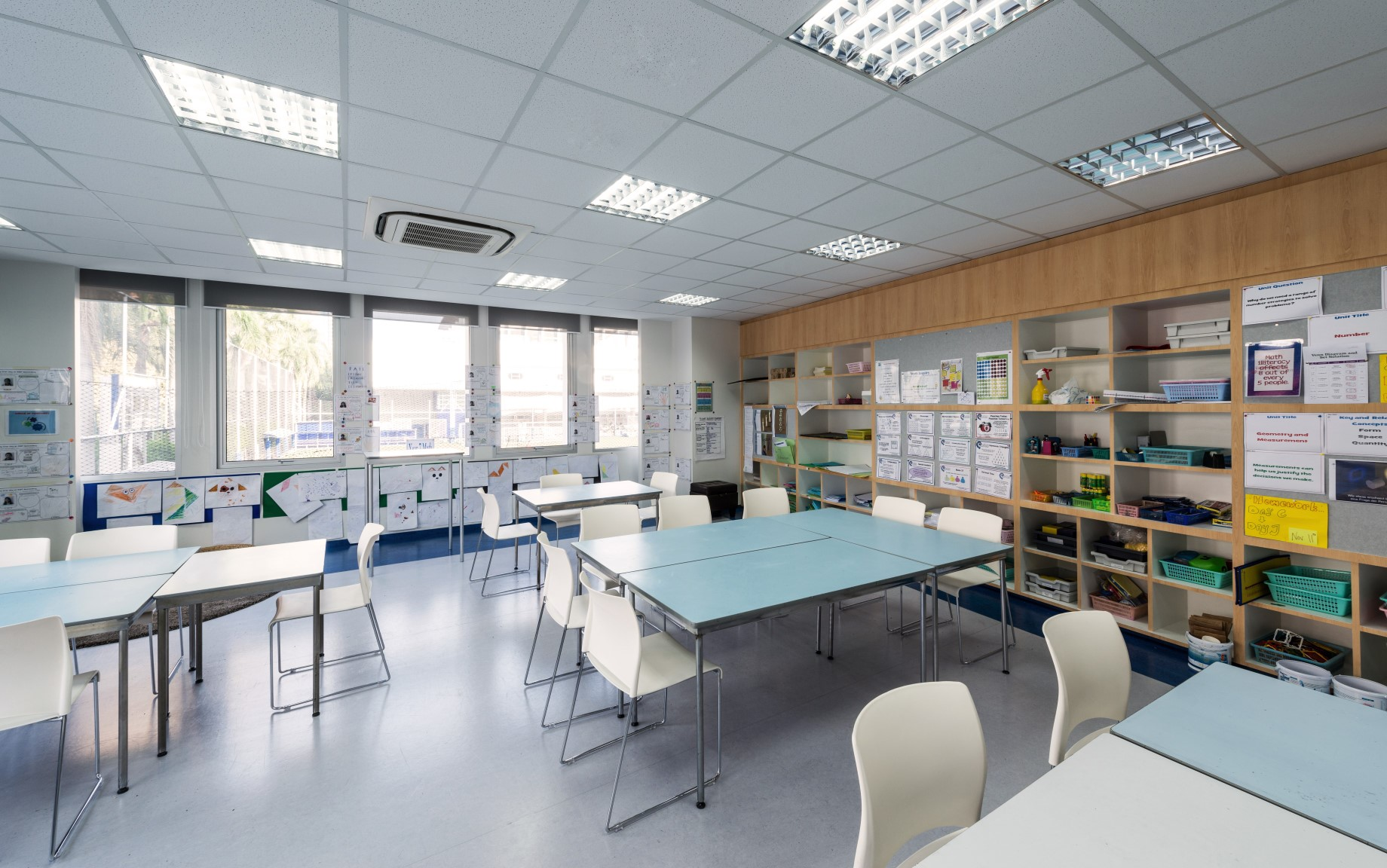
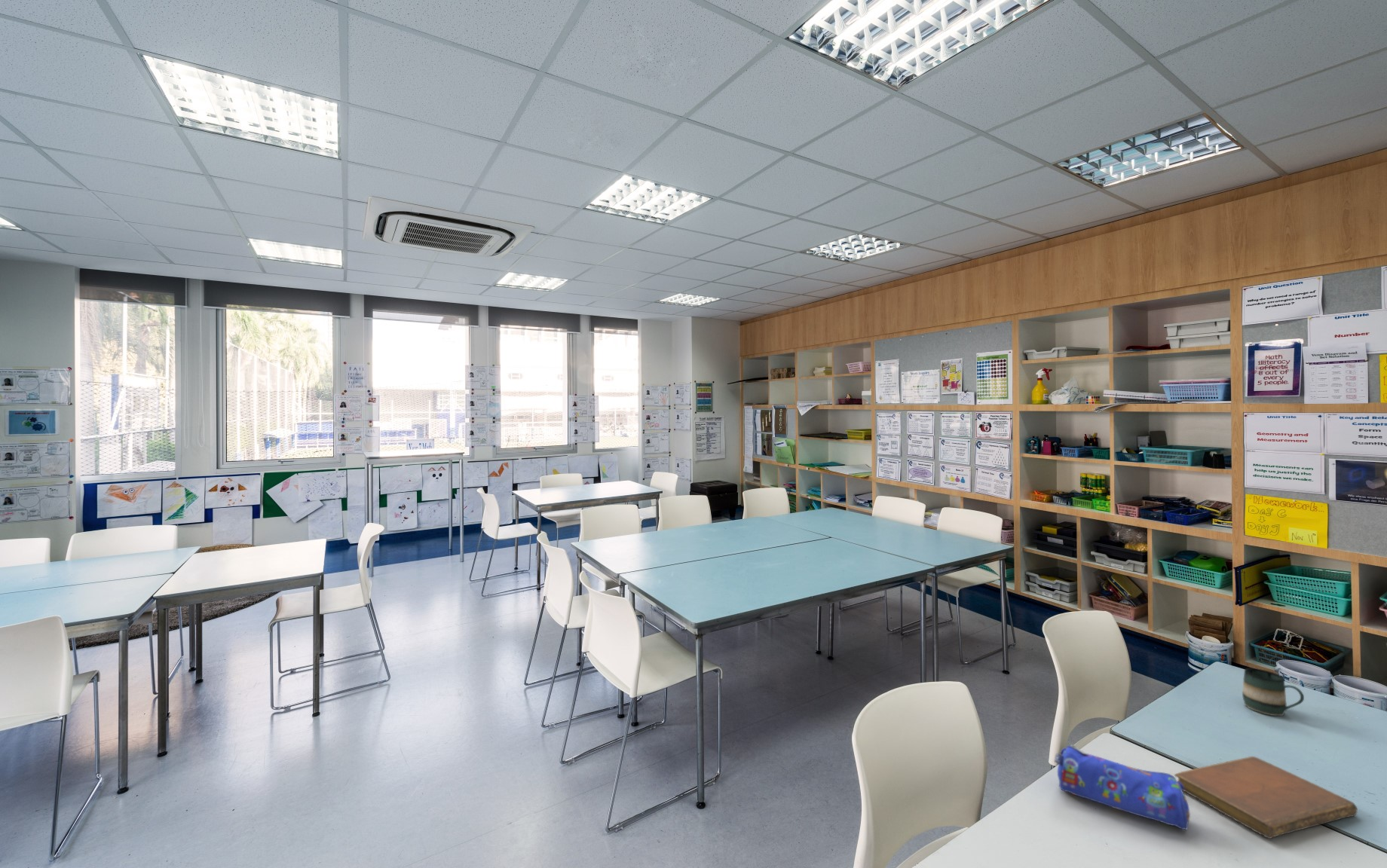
+ pencil case [1054,744,1191,830]
+ notebook [1174,756,1358,839]
+ mug [1242,668,1305,717]
